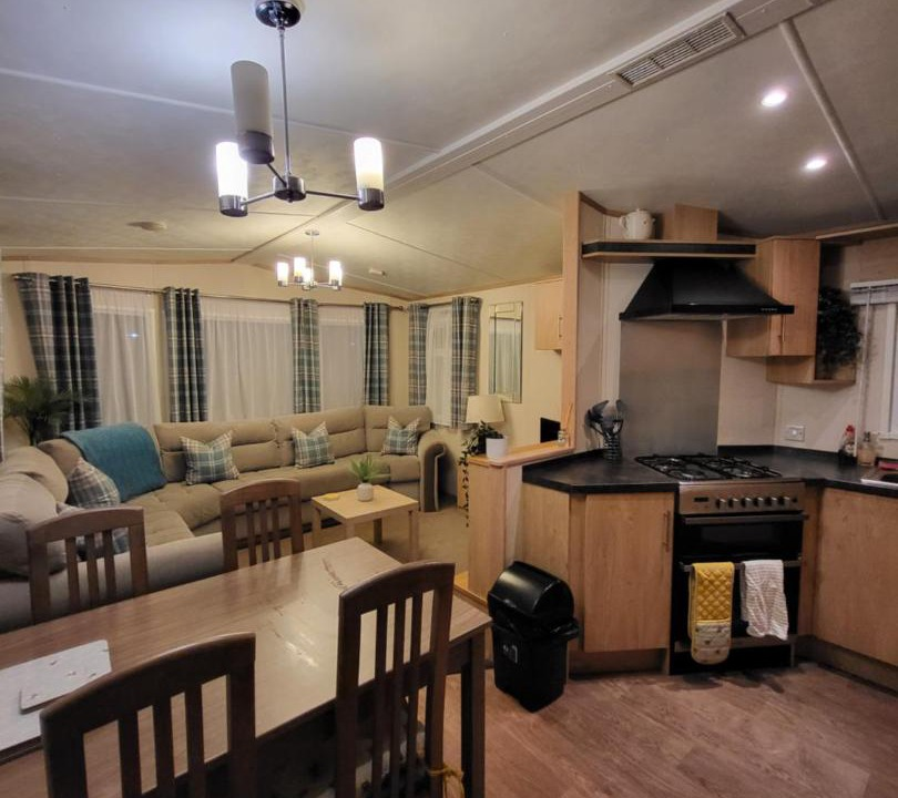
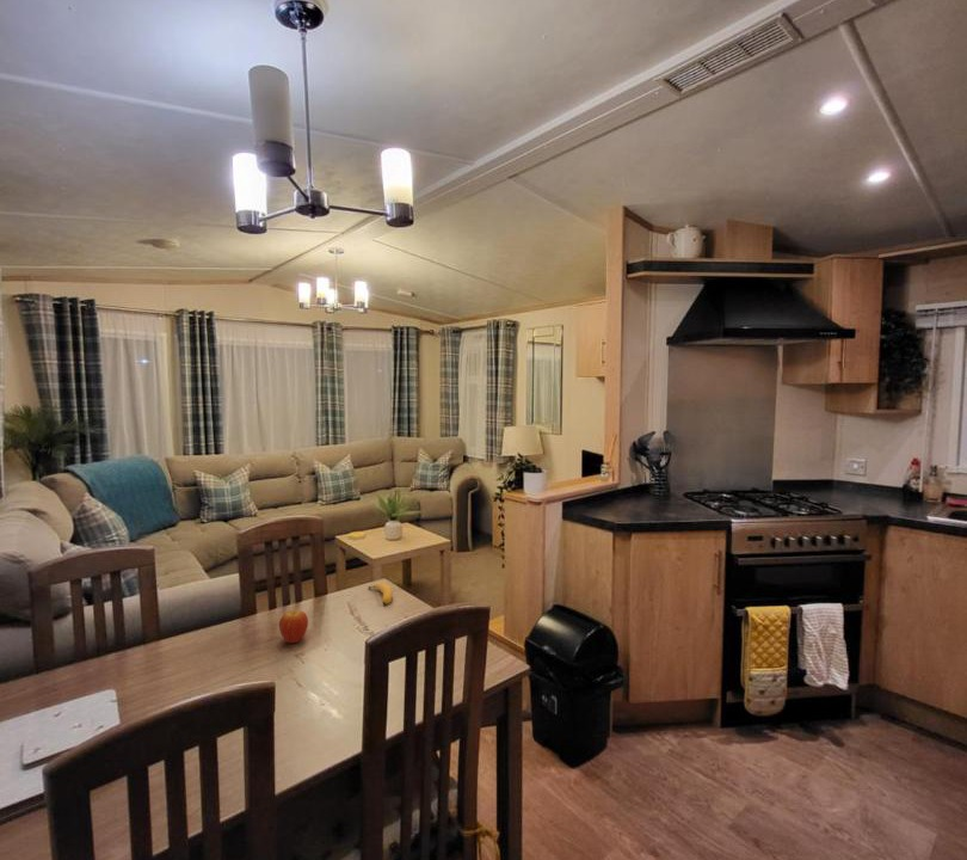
+ fruit [278,608,309,644]
+ banana [367,580,393,606]
